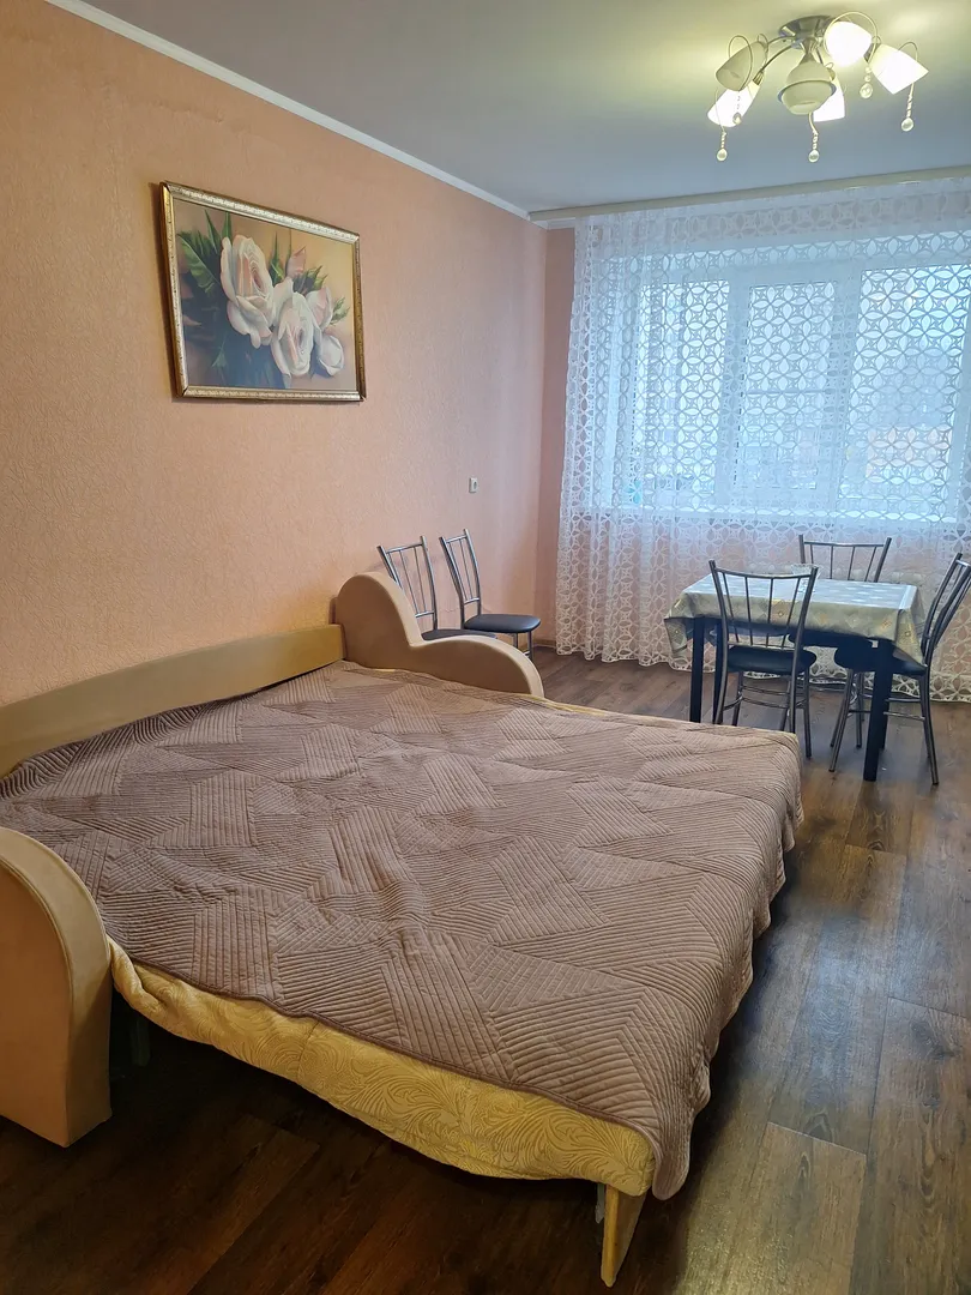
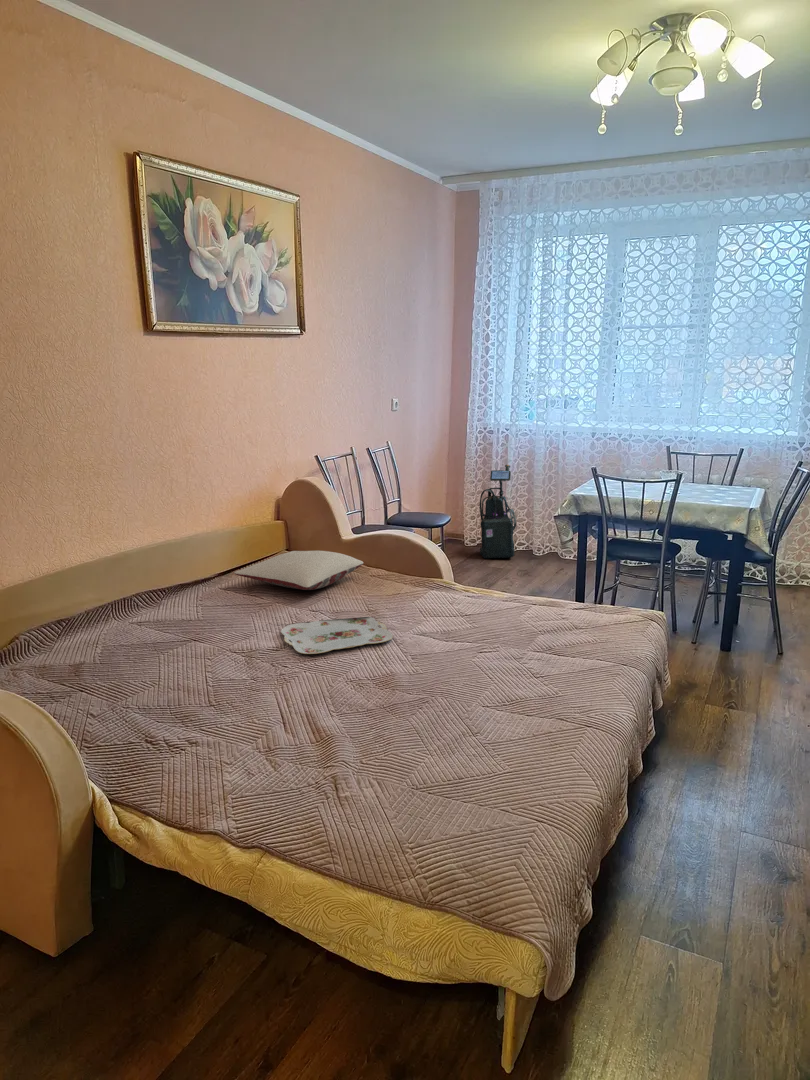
+ vacuum cleaner [479,464,517,560]
+ pillow [233,550,364,591]
+ serving tray [280,616,394,655]
